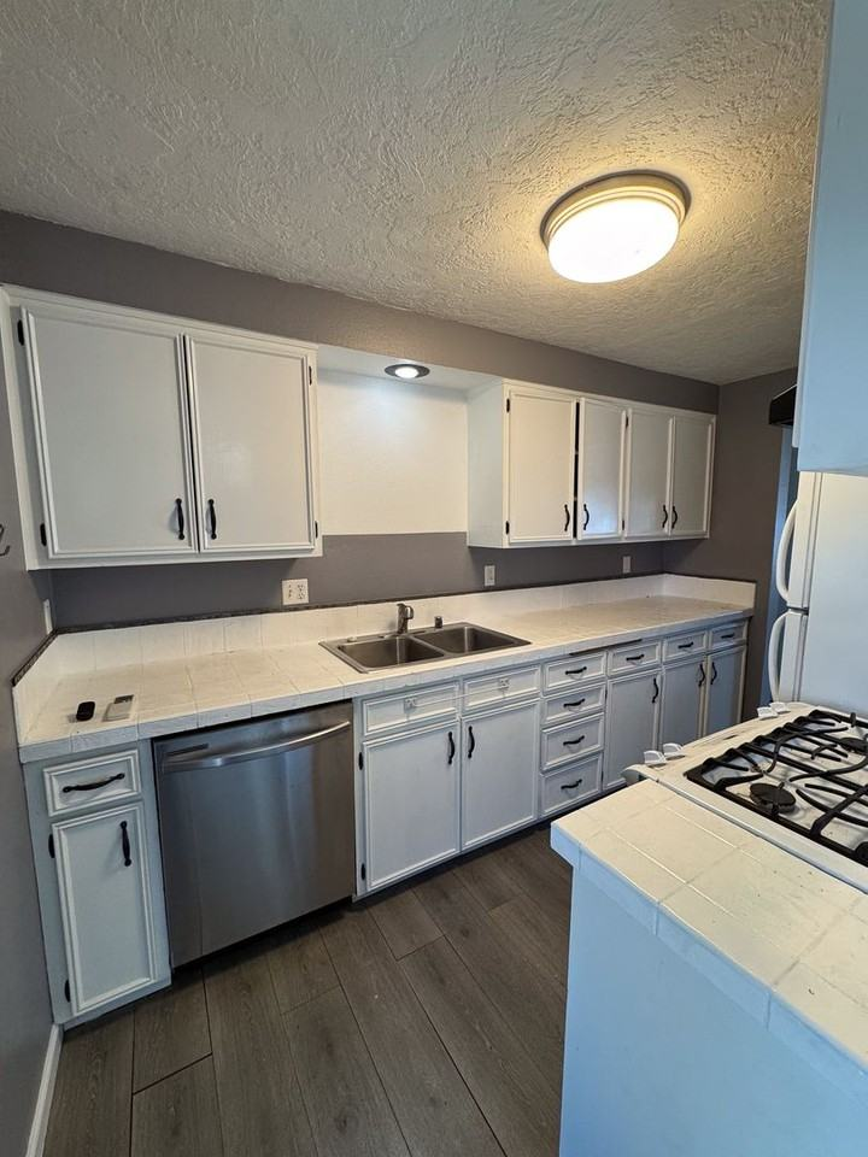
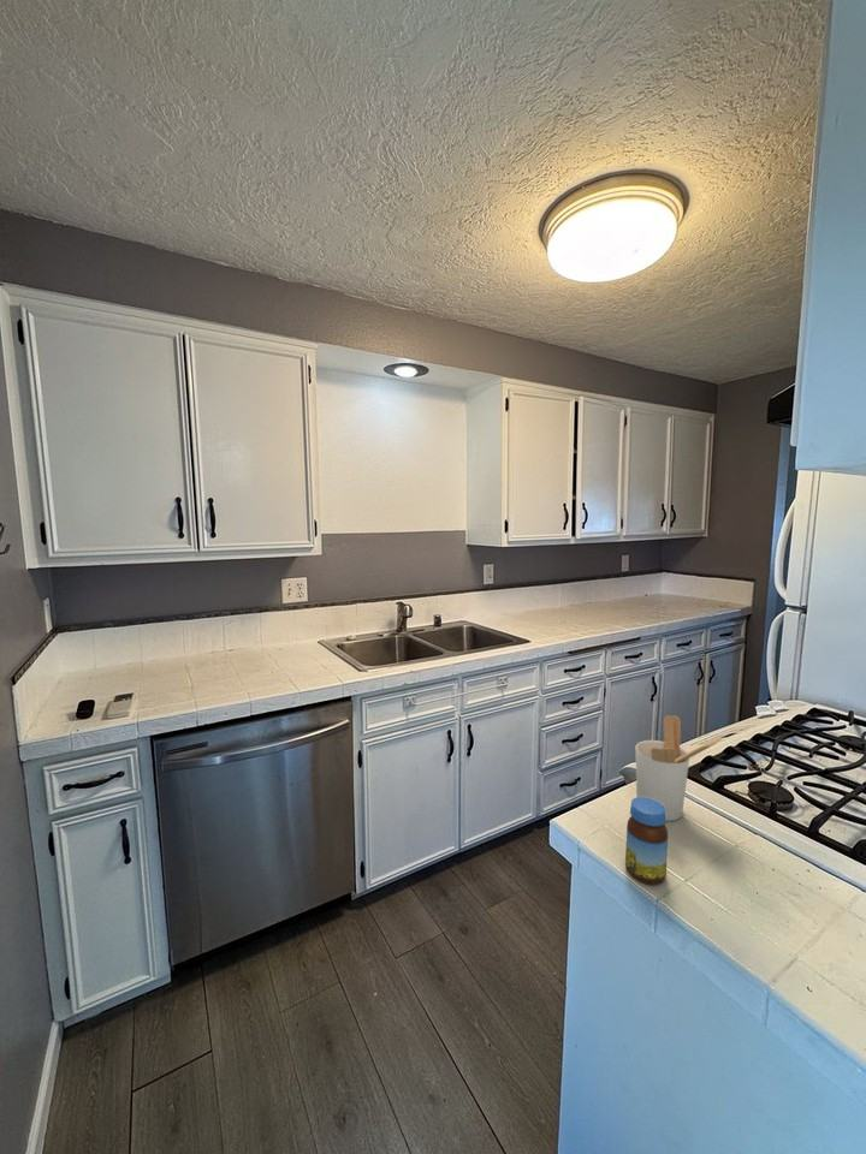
+ jar [624,797,669,886]
+ utensil holder [634,714,723,822]
